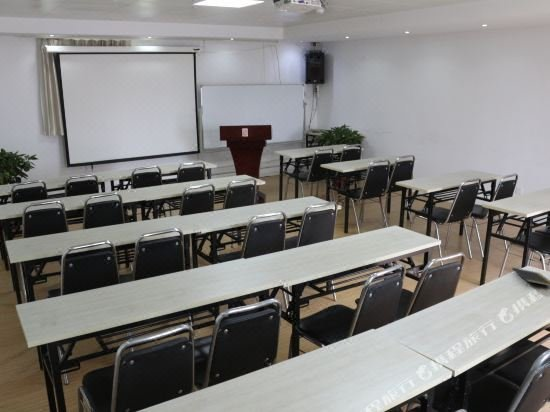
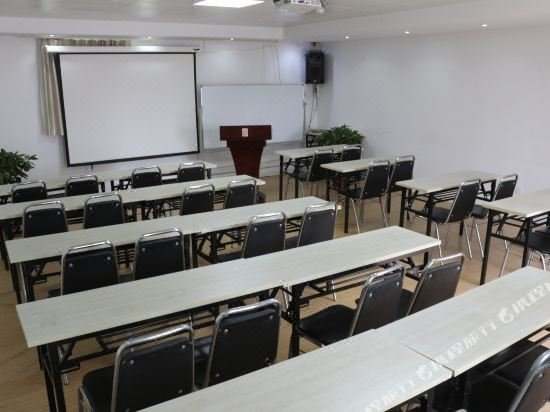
- notepad [511,266,550,288]
